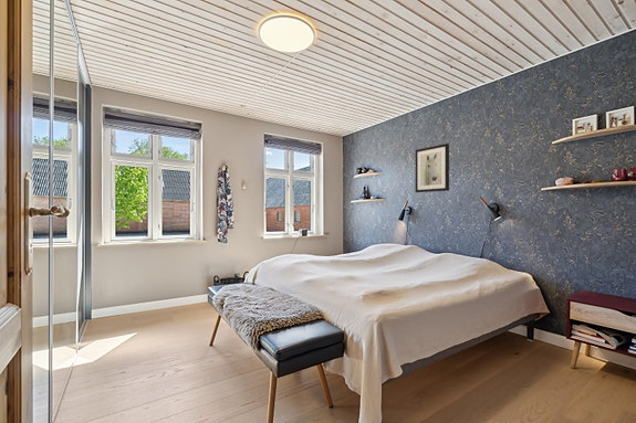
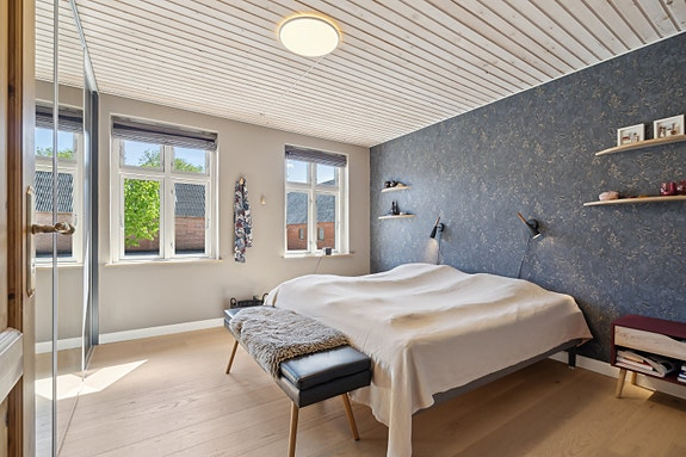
- wall art [415,142,450,193]
